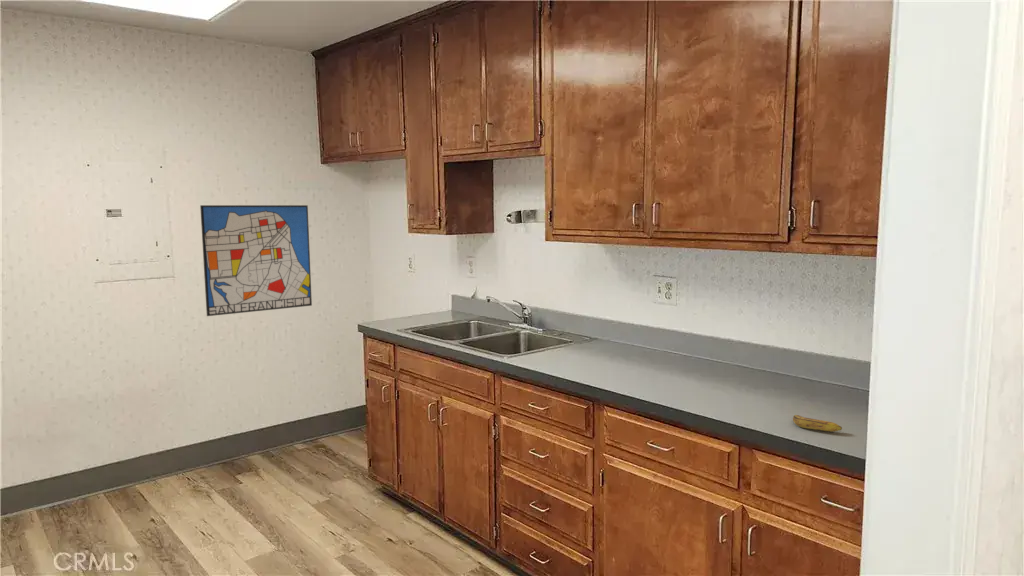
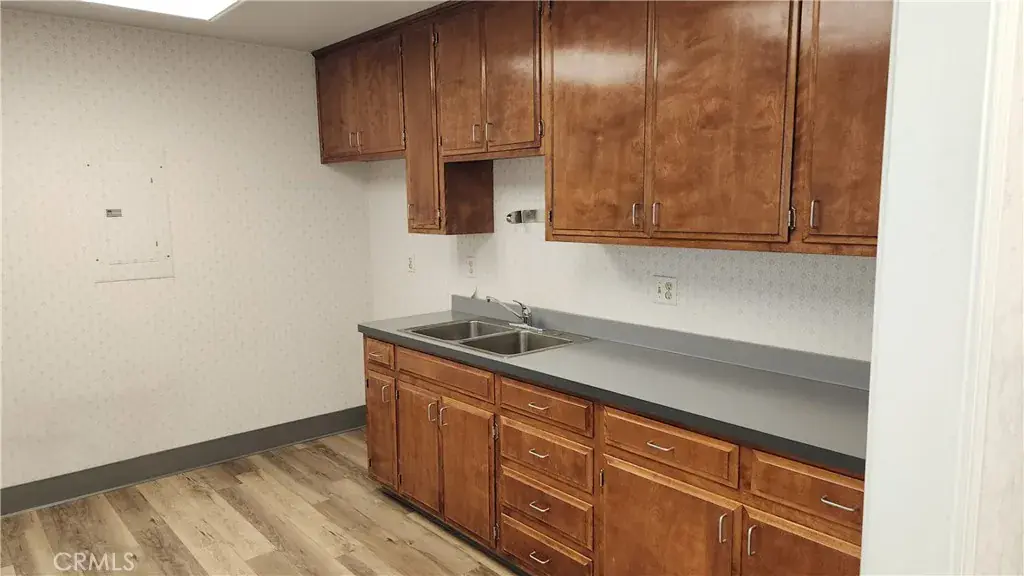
- wall art [199,204,313,317]
- banana [792,414,843,433]
